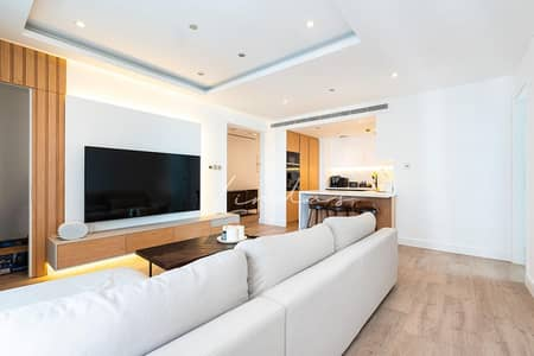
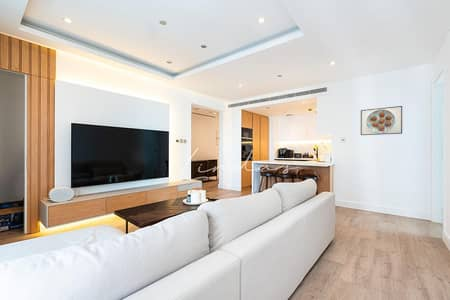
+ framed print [360,105,403,136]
